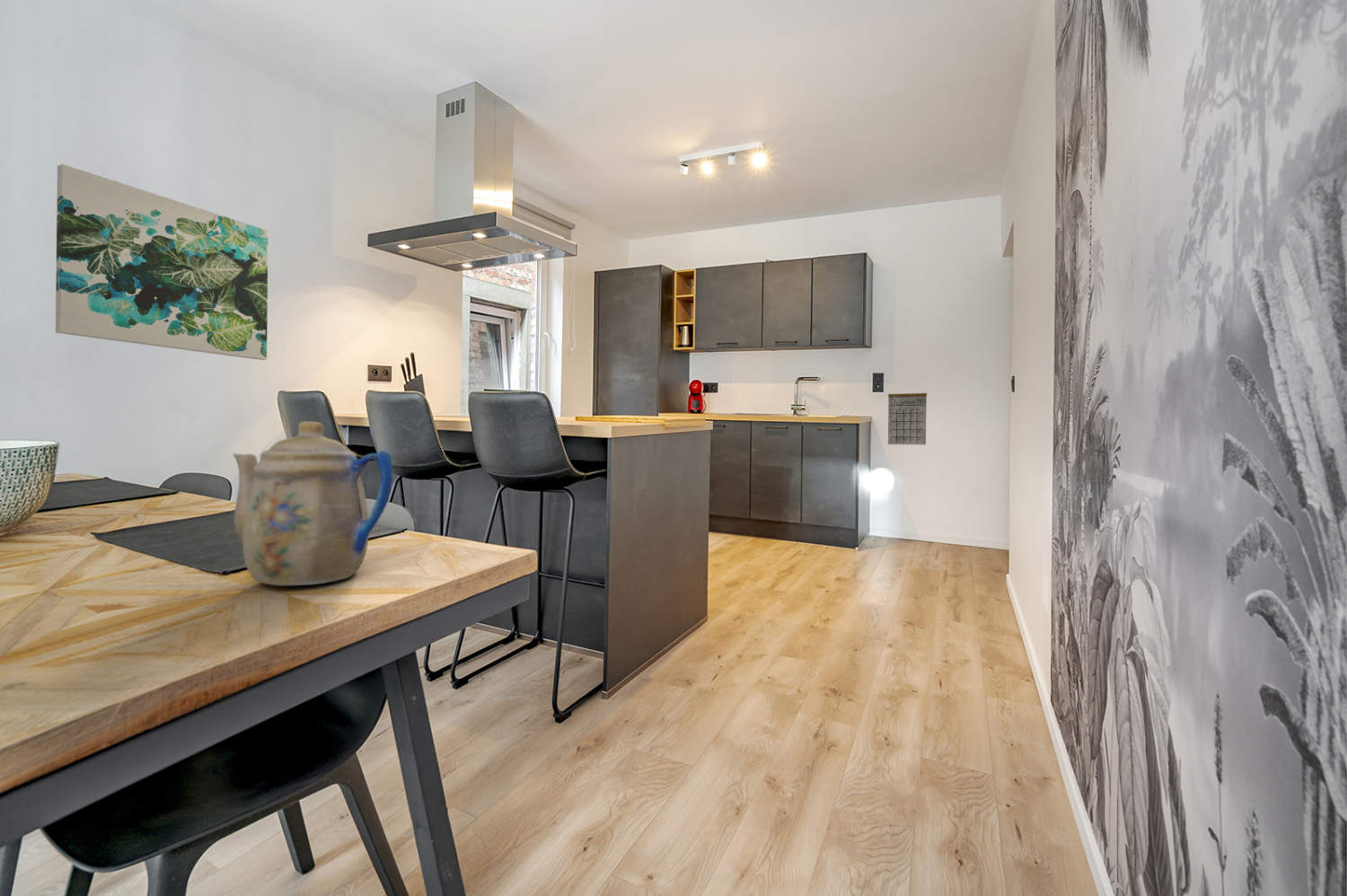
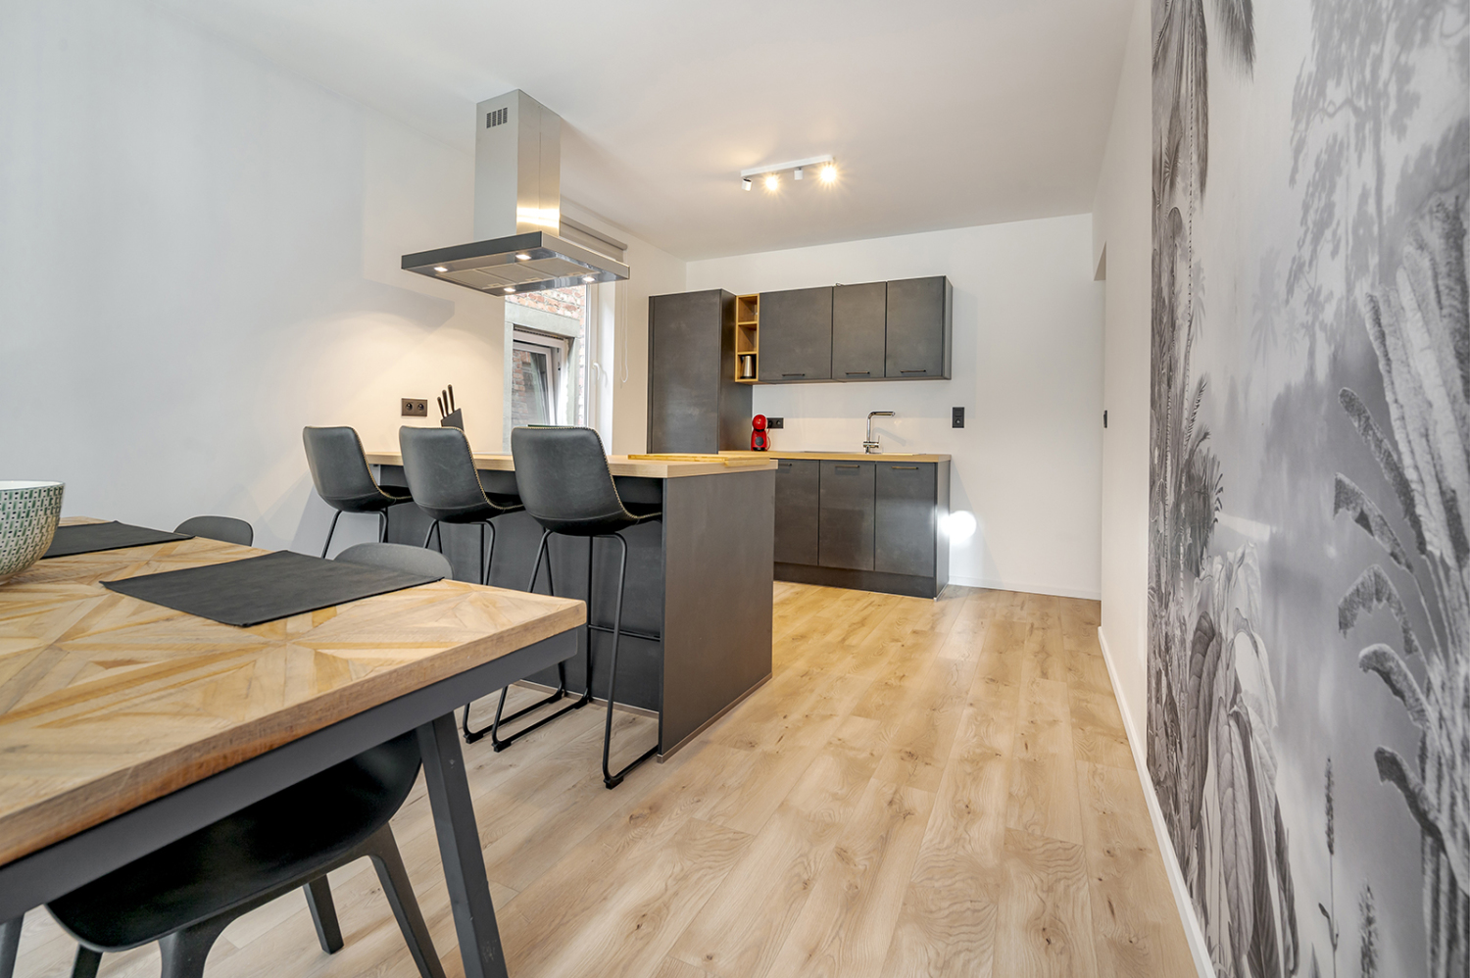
- wall art [55,163,269,361]
- calendar [887,382,928,445]
- teapot [233,420,393,586]
